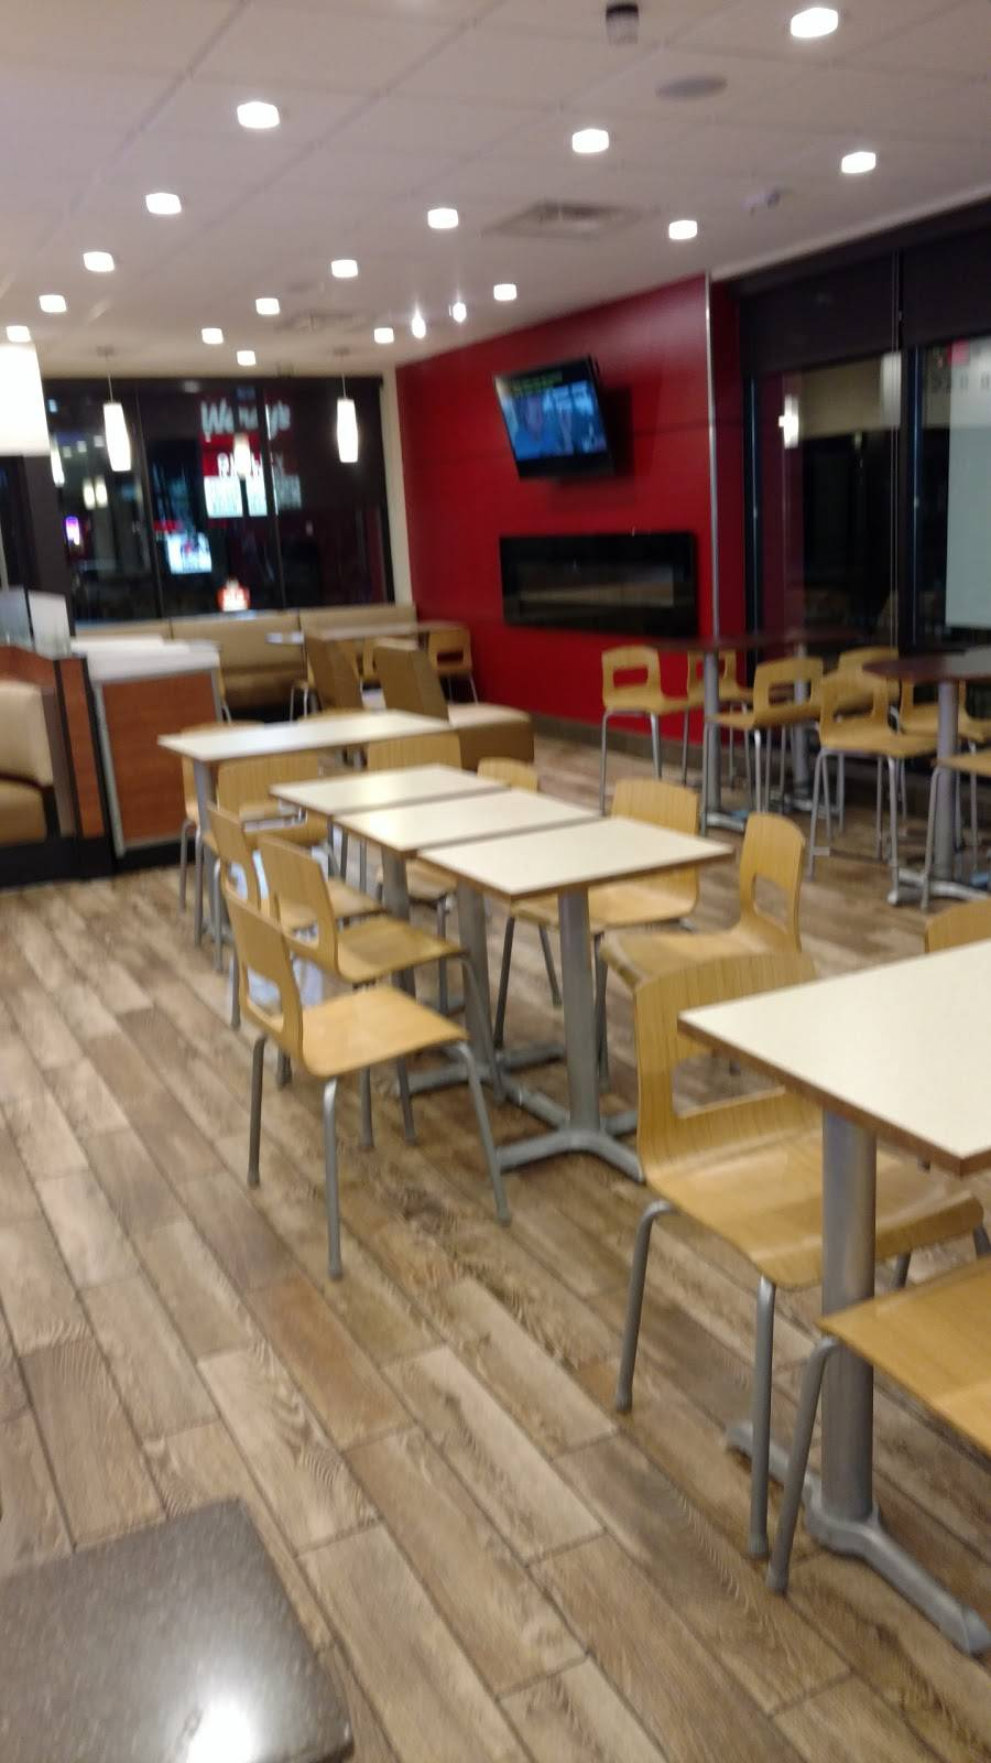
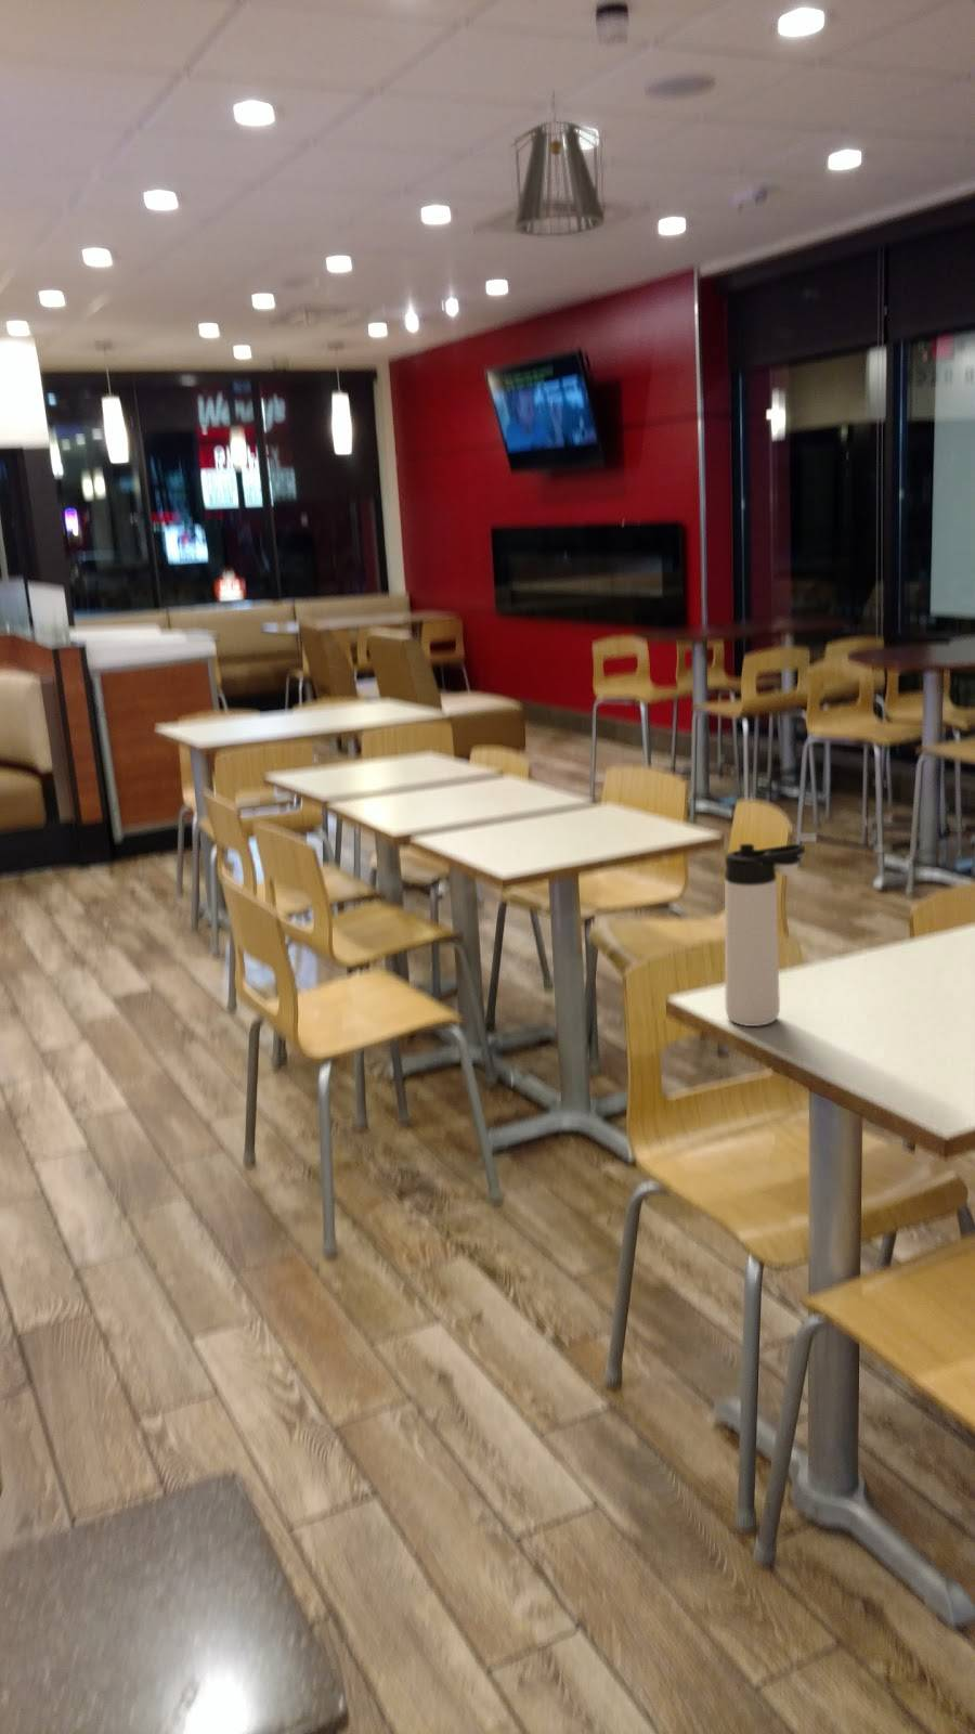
+ thermos bottle [724,843,806,1028]
+ pendant light [510,89,606,237]
